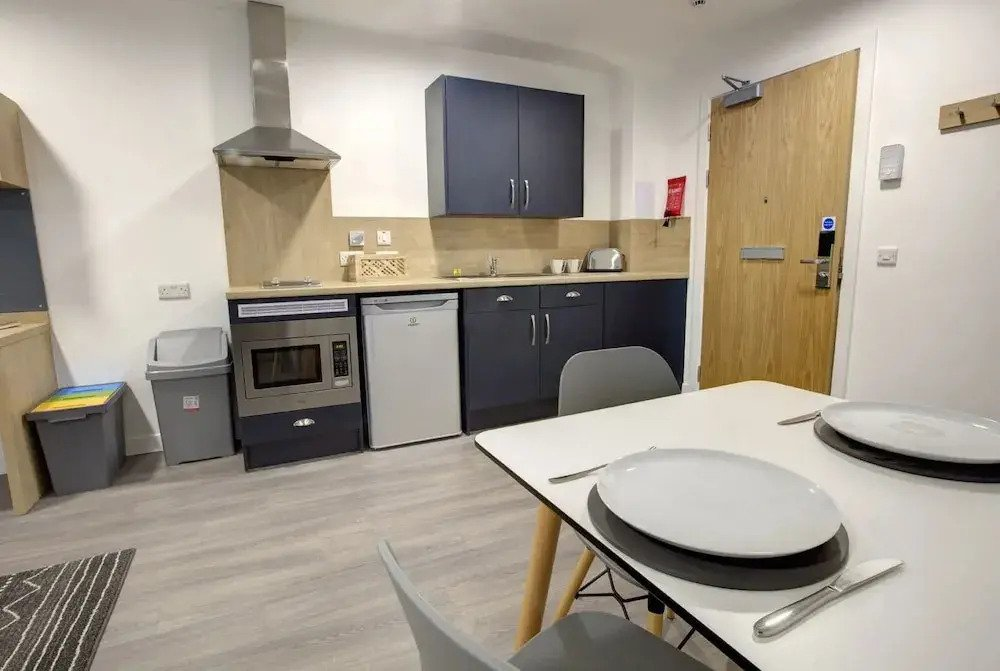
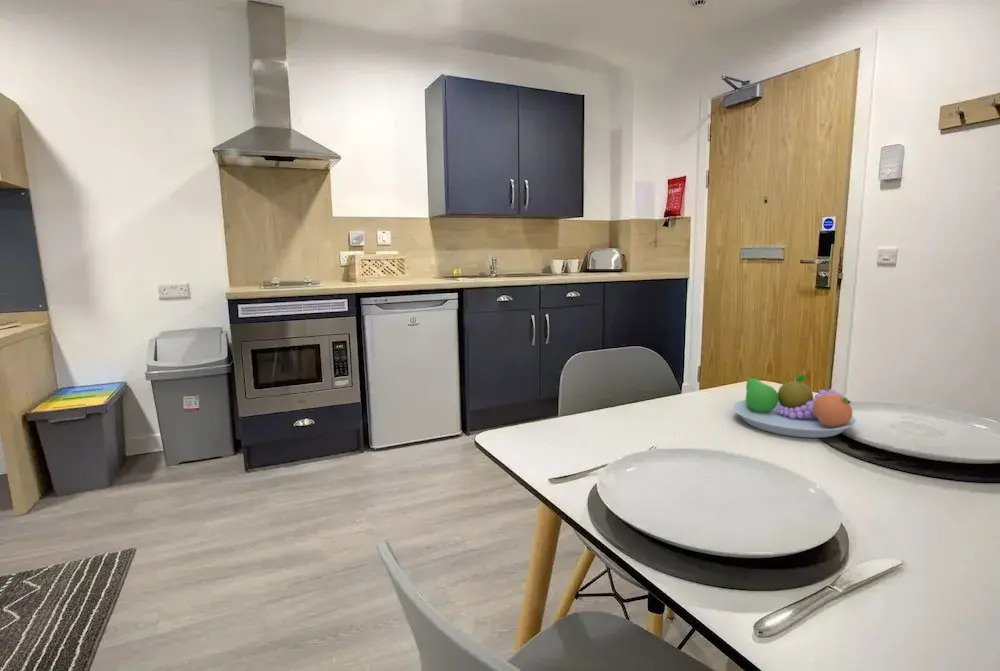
+ fruit bowl [732,373,857,439]
